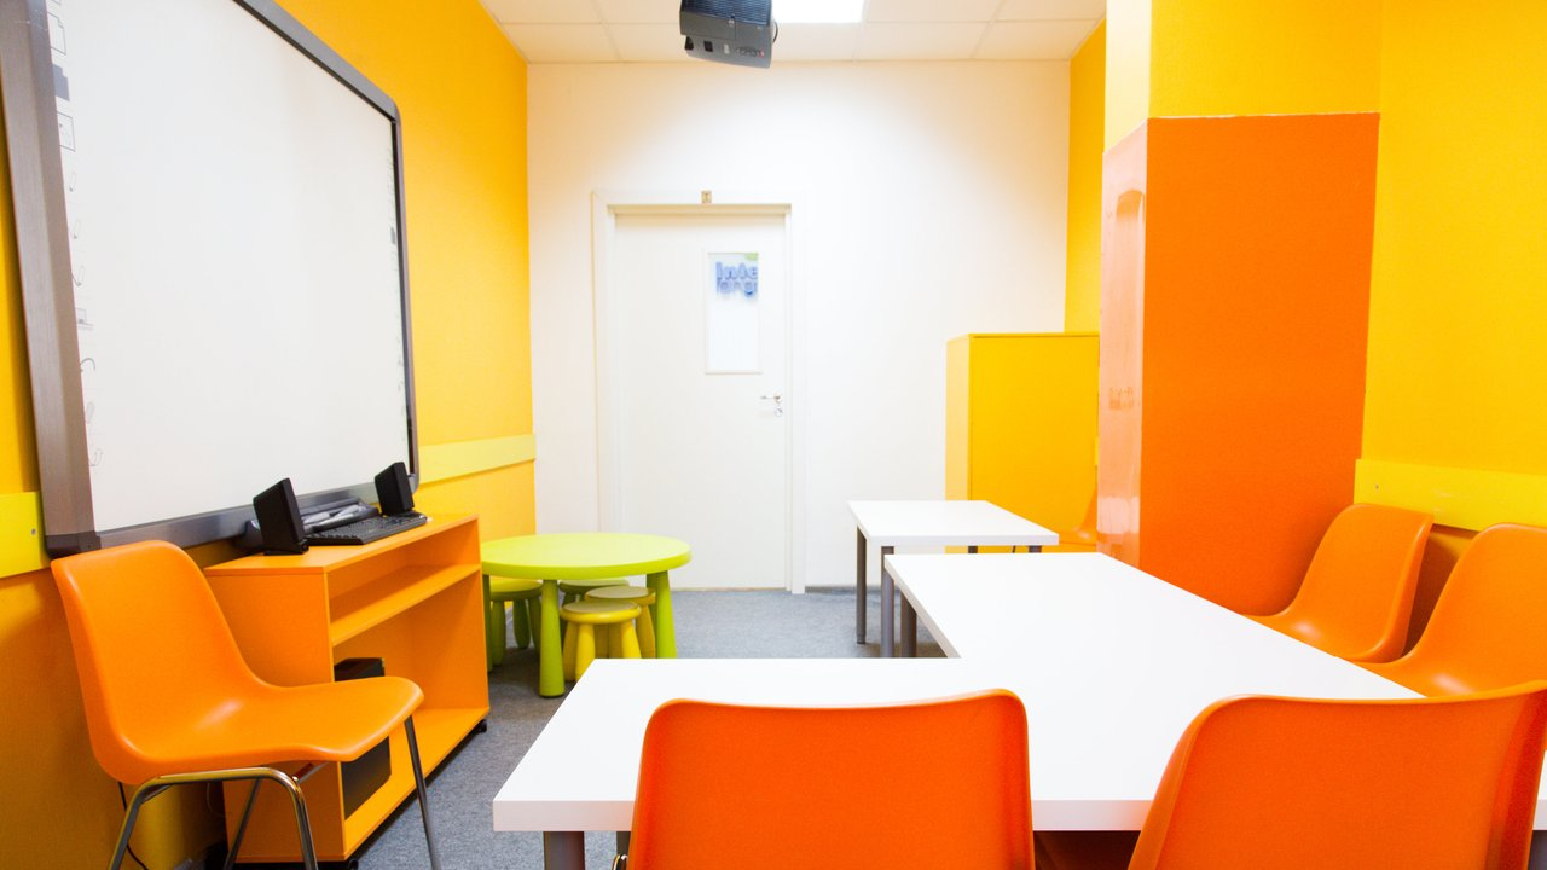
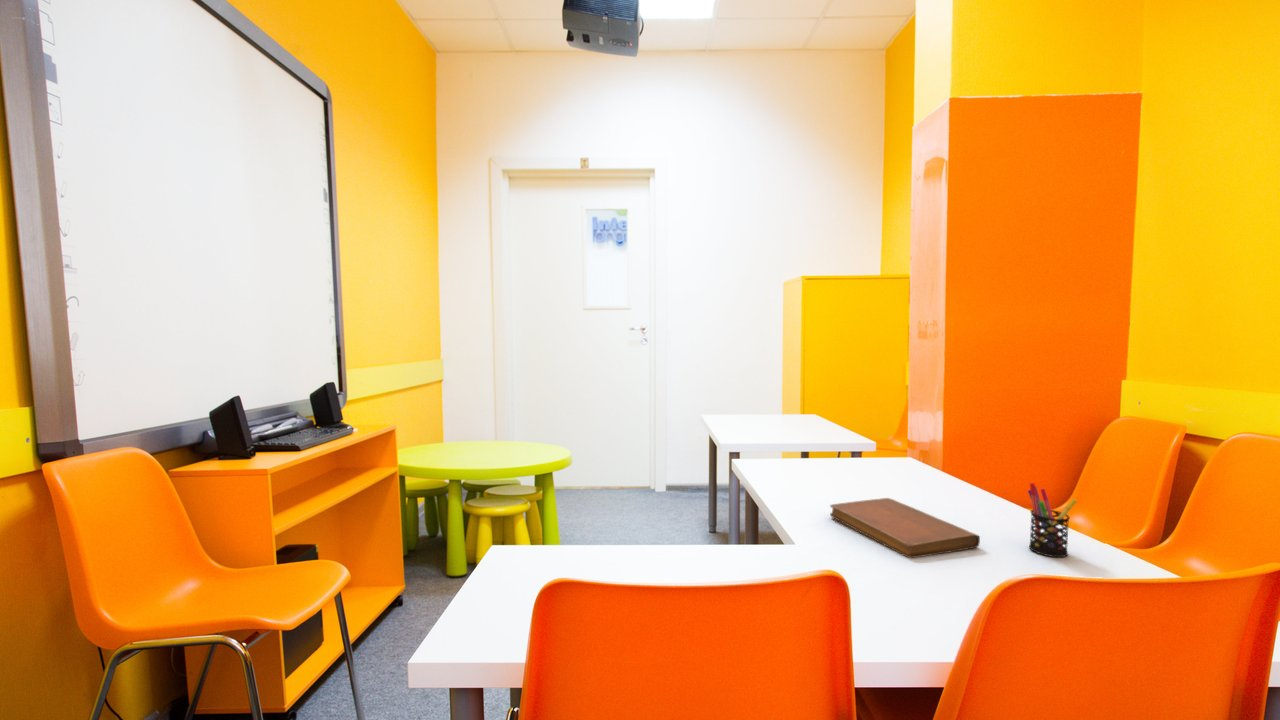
+ pen holder [1027,482,1078,558]
+ notebook [829,497,981,559]
